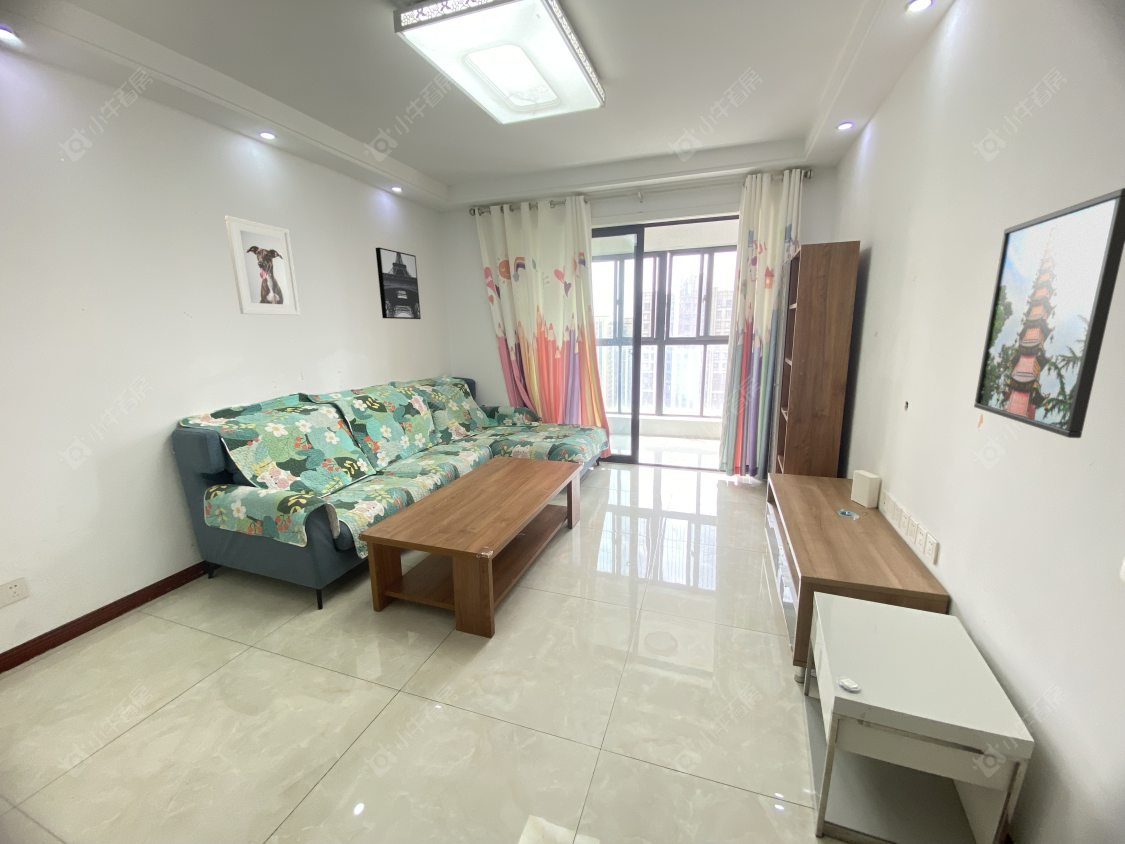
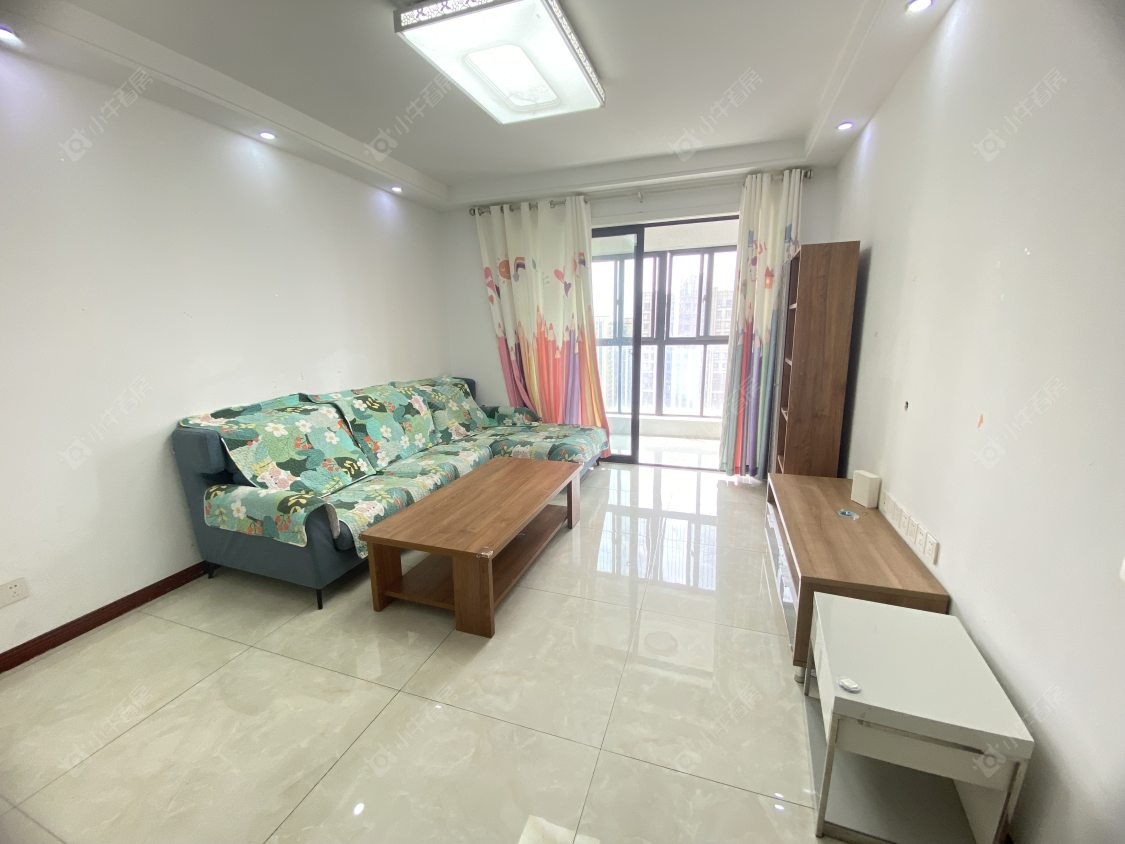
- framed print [224,215,301,316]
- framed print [973,187,1125,439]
- wall art [375,247,422,320]
